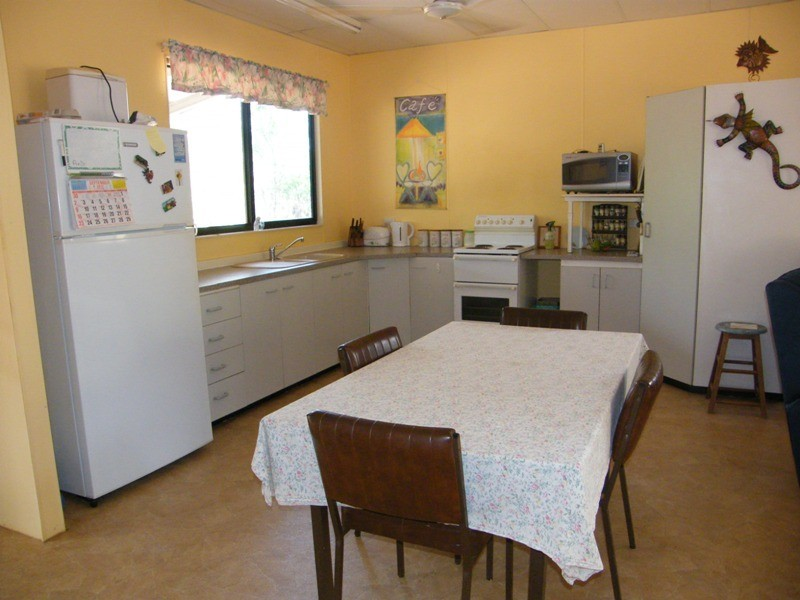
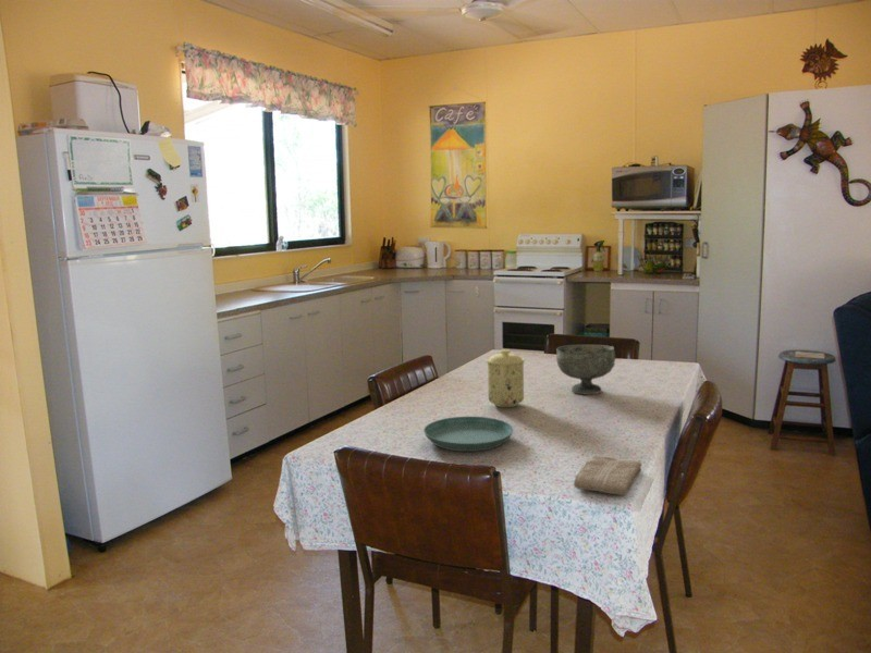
+ bowl [555,344,616,395]
+ mug [484,348,526,408]
+ saucer [422,416,514,453]
+ washcloth [573,455,642,496]
